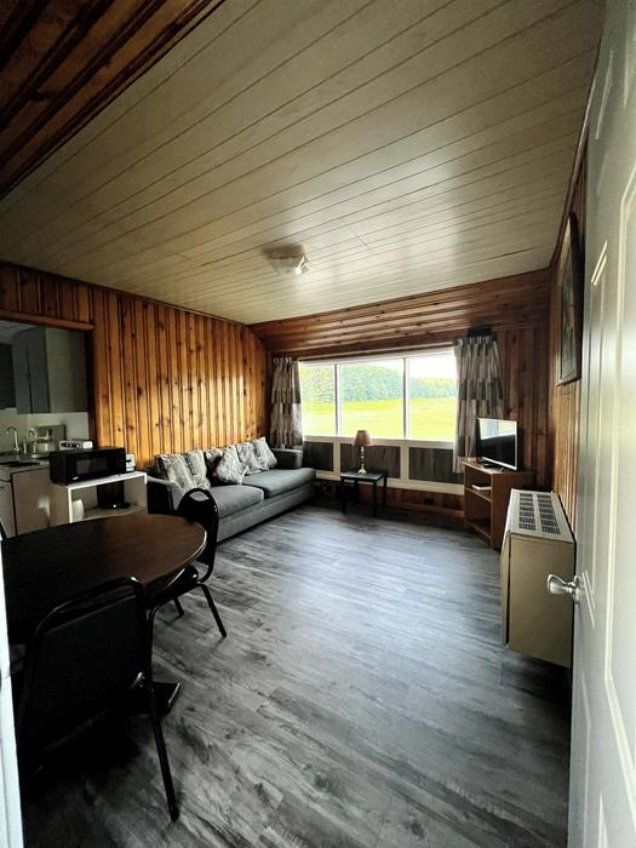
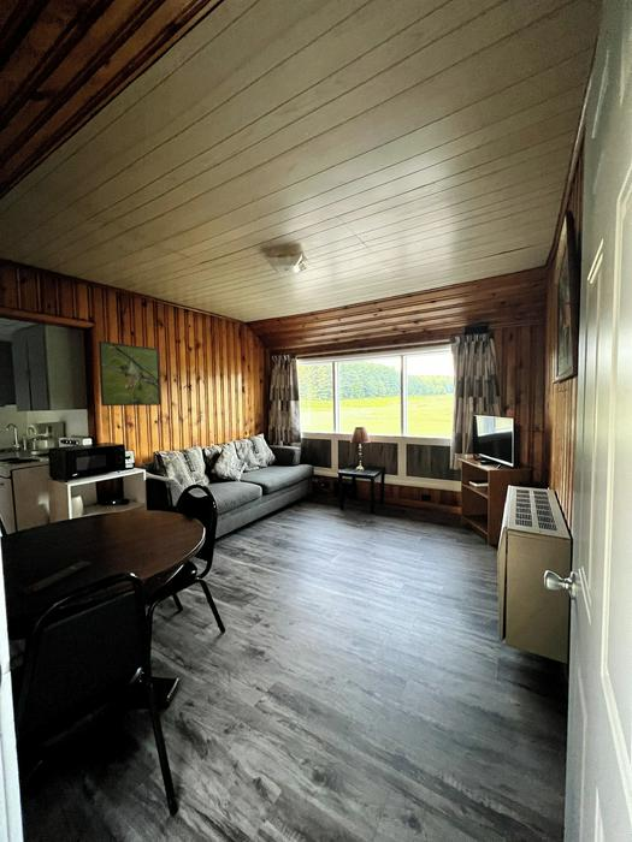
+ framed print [98,340,161,407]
+ remote control [23,559,93,597]
